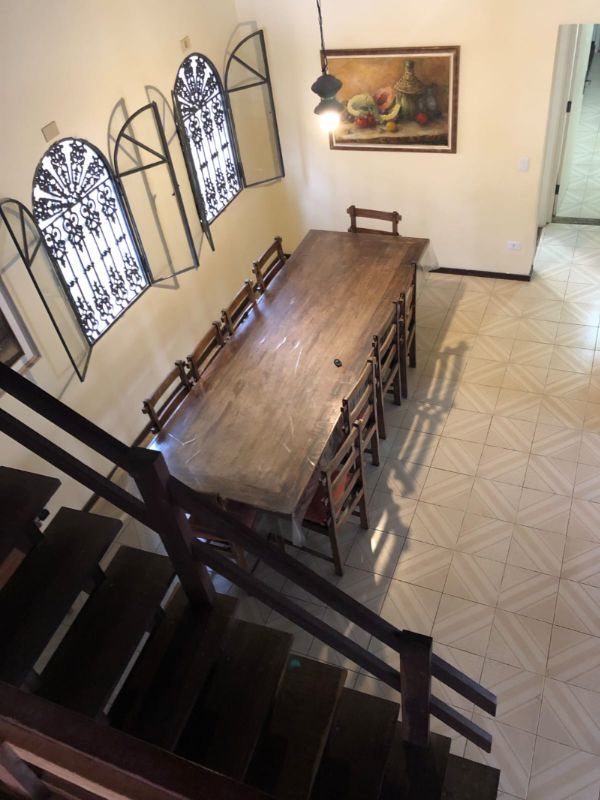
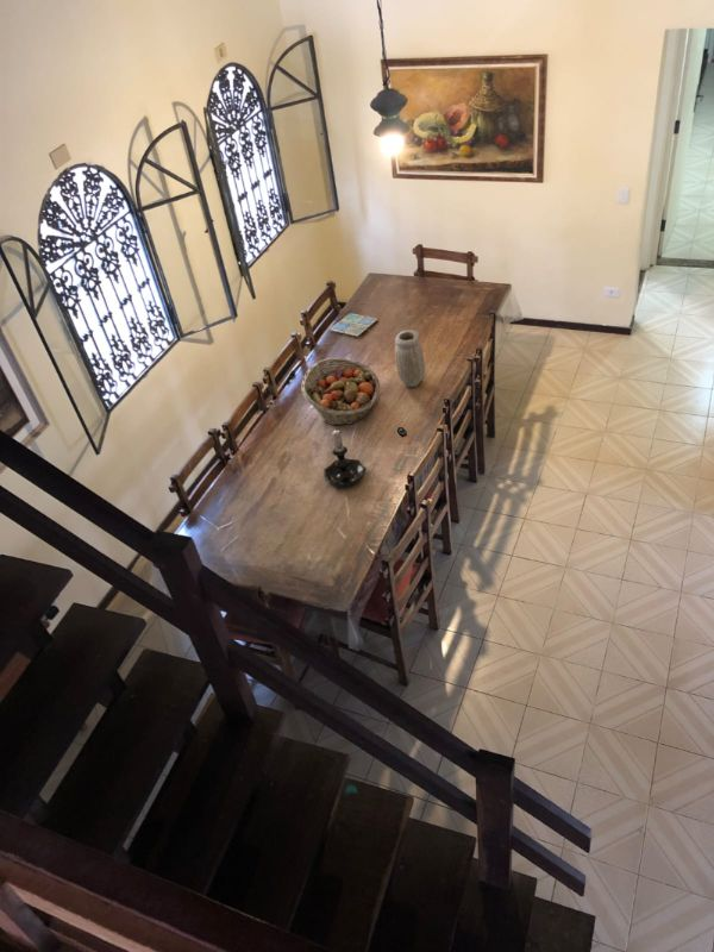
+ fruit basket [300,357,381,426]
+ drink coaster [330,312,378,338]
+ vase [394,330,426,388]
+ candle holder [322,427,367,488]
